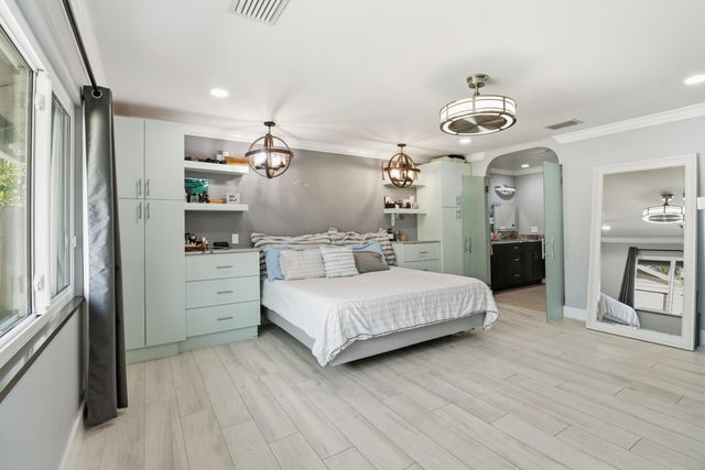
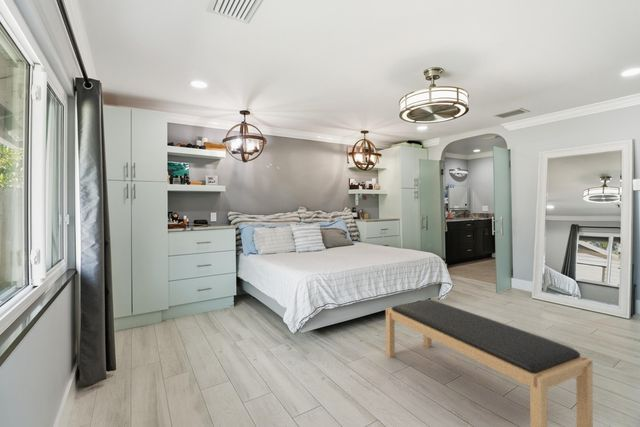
+ bench [385,299,594,427]
